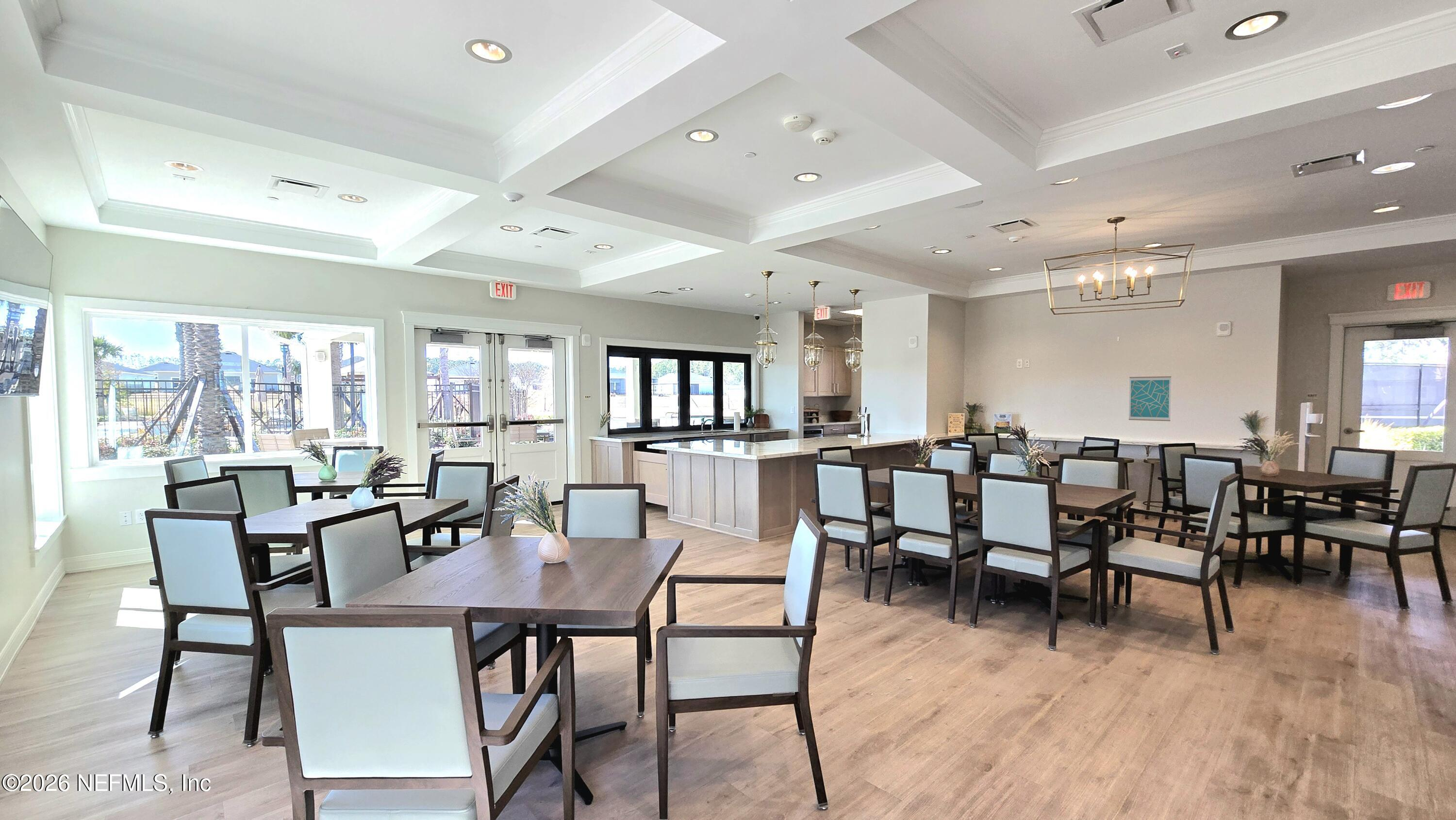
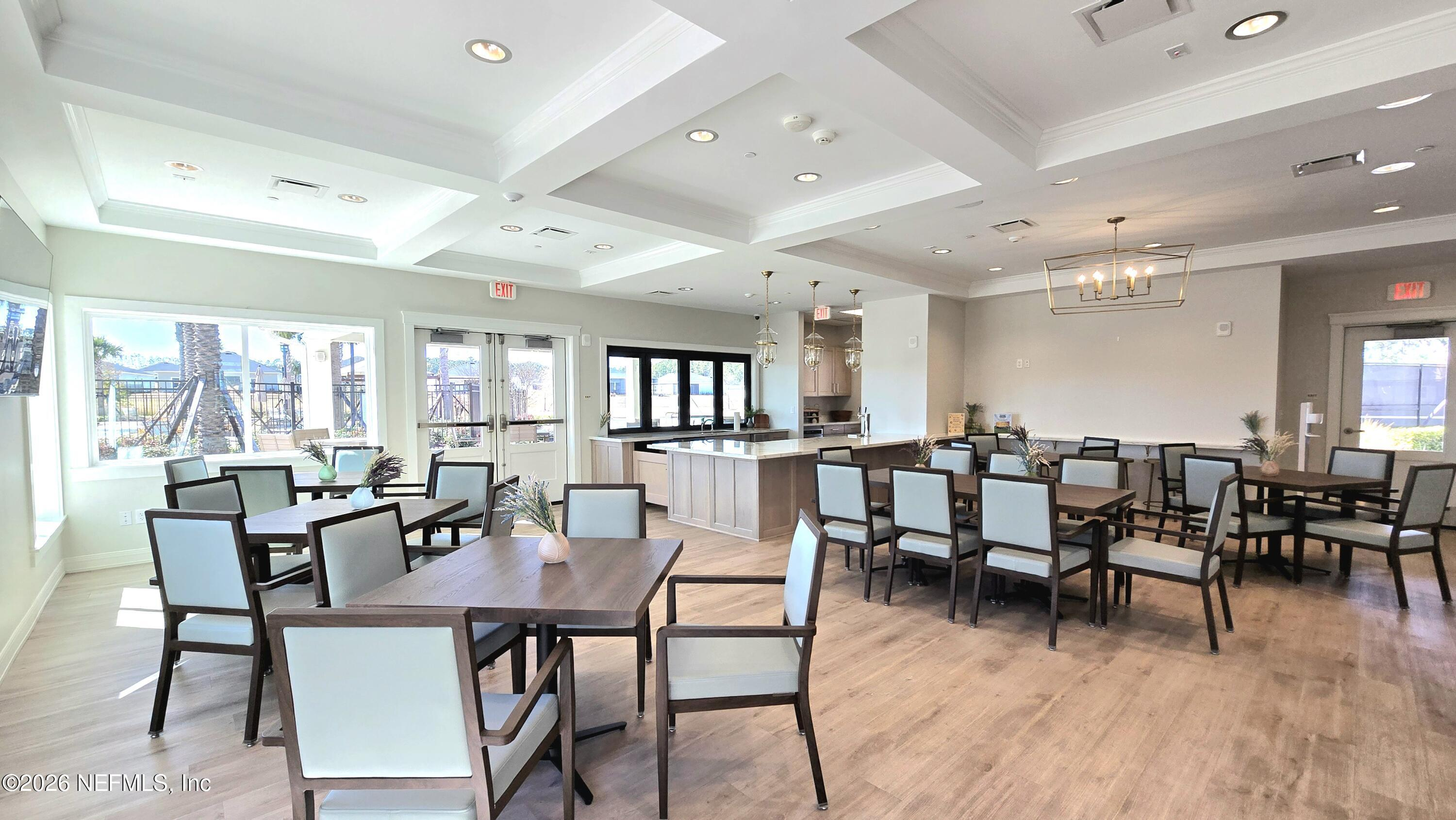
- wall art [1128,376,1172,421]
